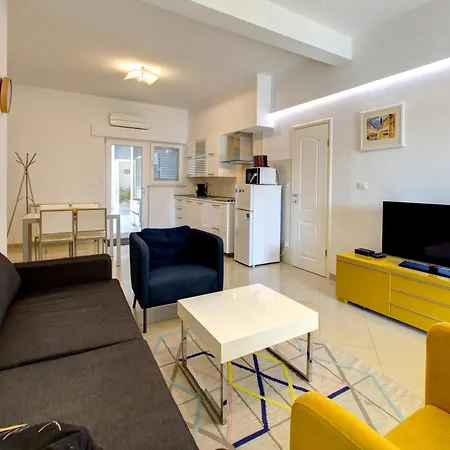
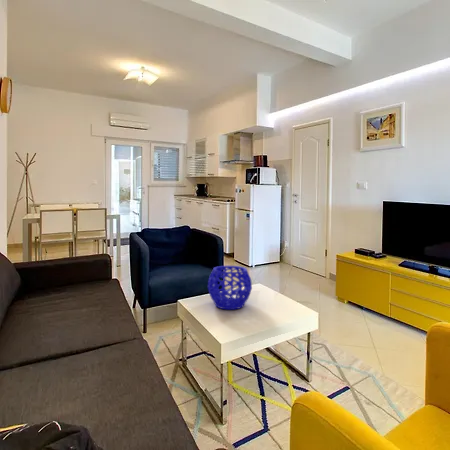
+ decorative bowl [207,265,253,311]
